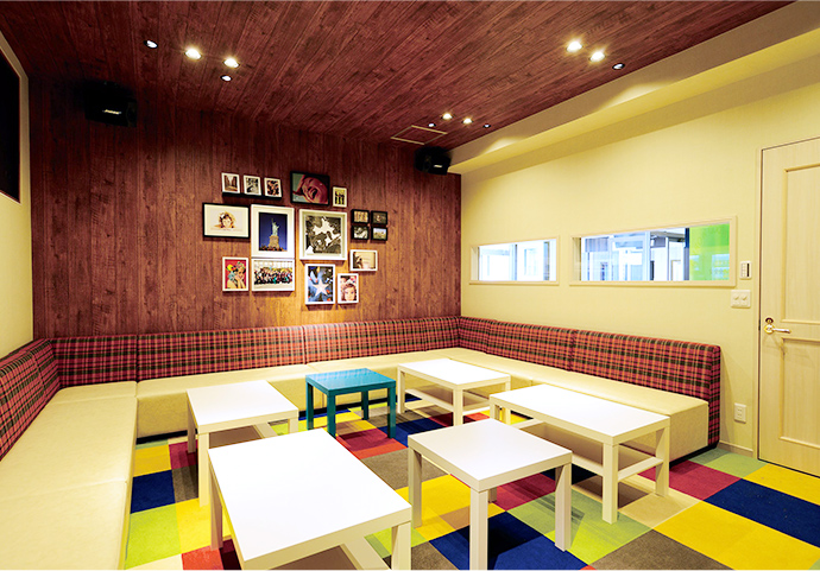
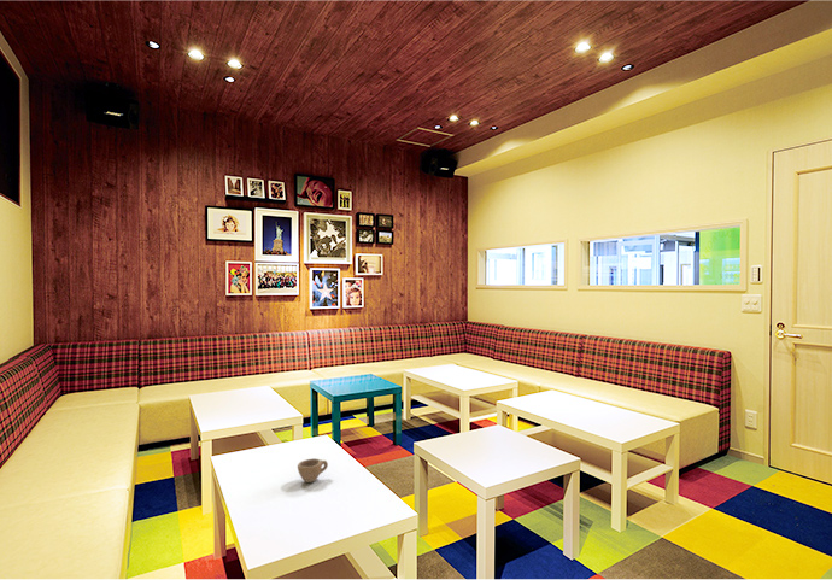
+ cup [297,457,329,484]
